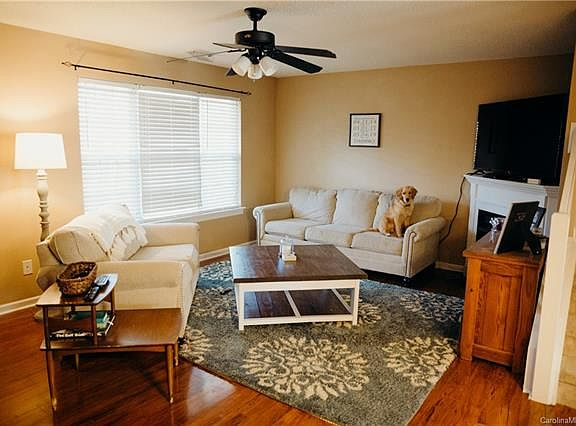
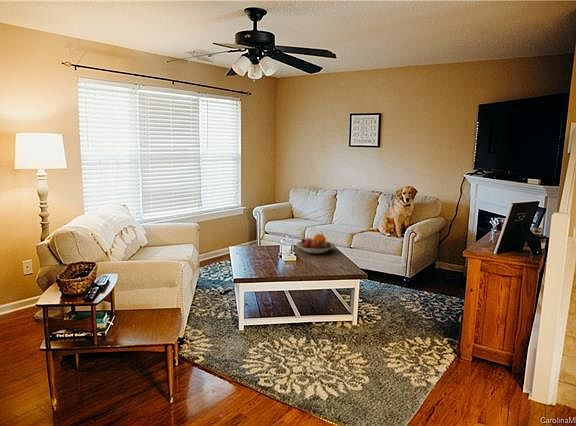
+ fruit bowl [296,232,336,254]
